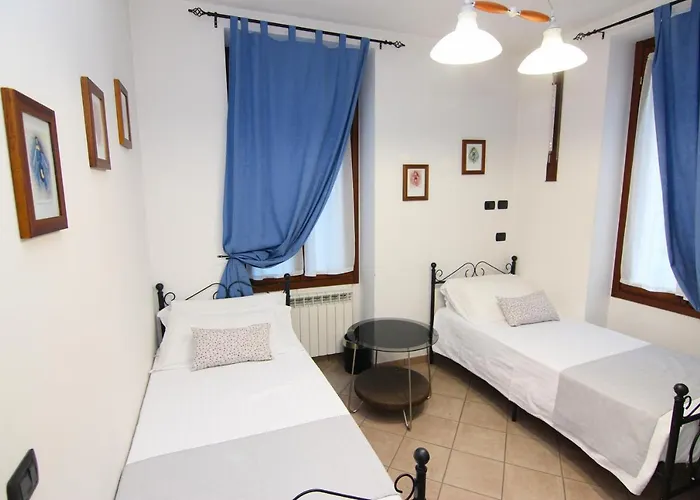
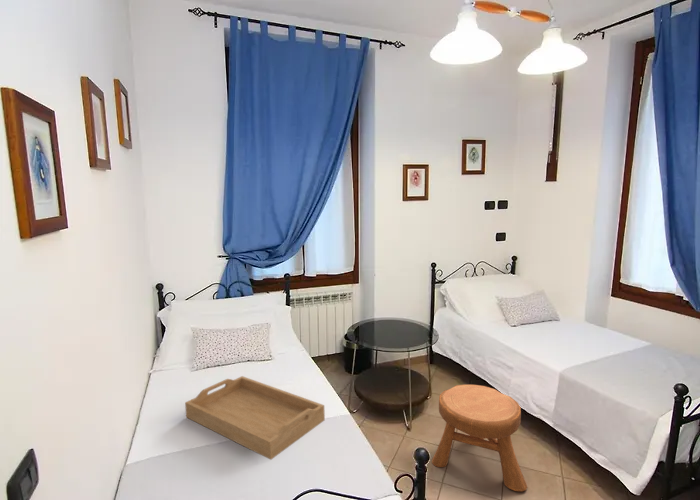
+ serving tray [184,375,326,461]
+ stool [431,384,528,493]
